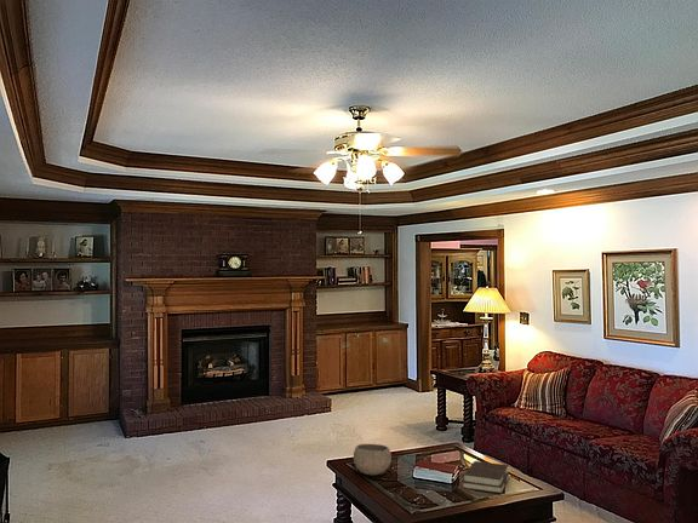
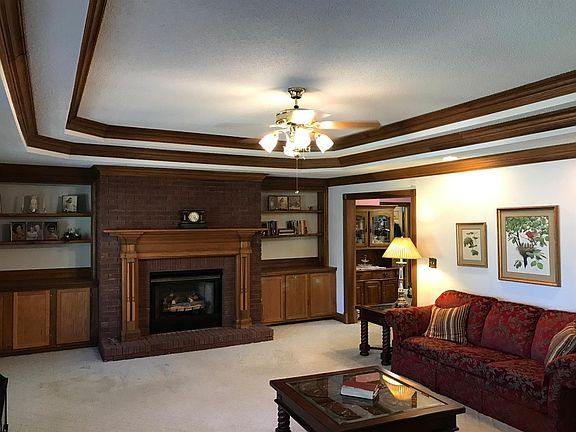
- bible [460,460,510,494]
- bowl [353,443,393,477]
